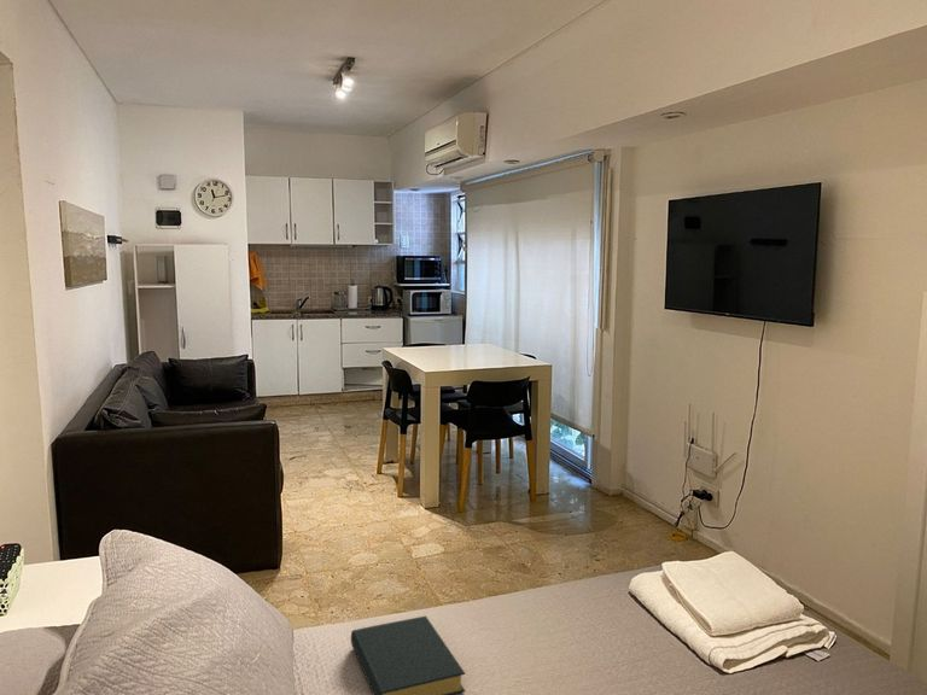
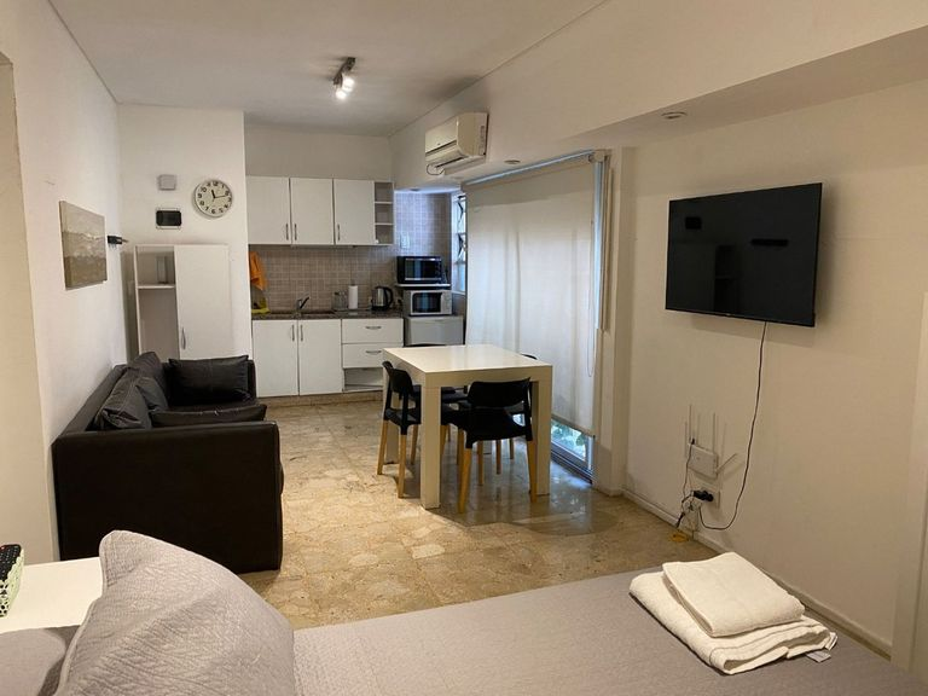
- hardback book [350,615,467,695]
